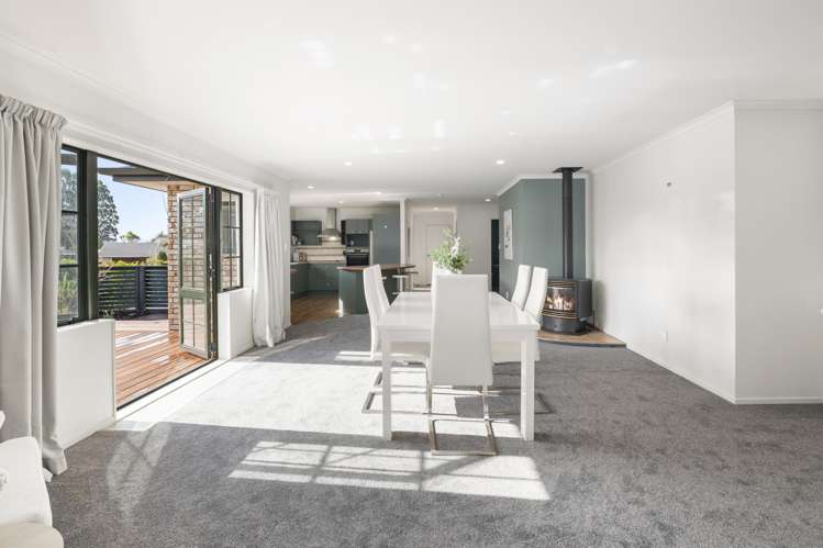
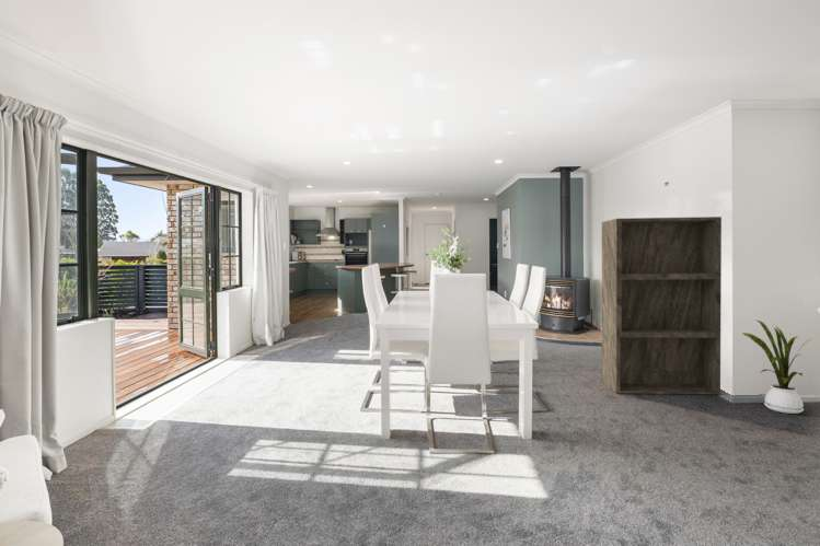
+ house plant [741,320,811,415]
+ bookshelf [601,216,723,395]
